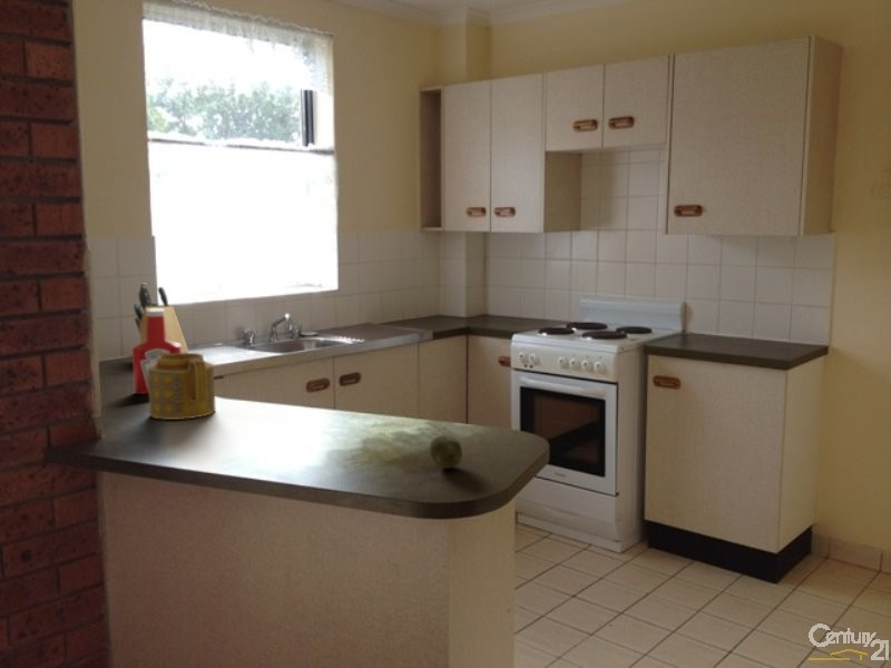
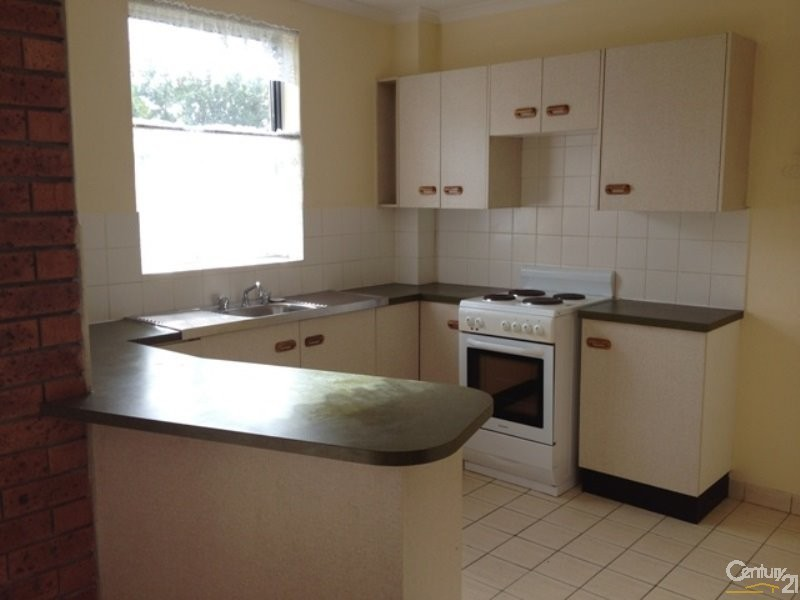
- fruit [428,434,463,470]
- knife block [133,282,189,353]
- teapot [147,352,217,421]
- soap bottle [131,310,182,395]
